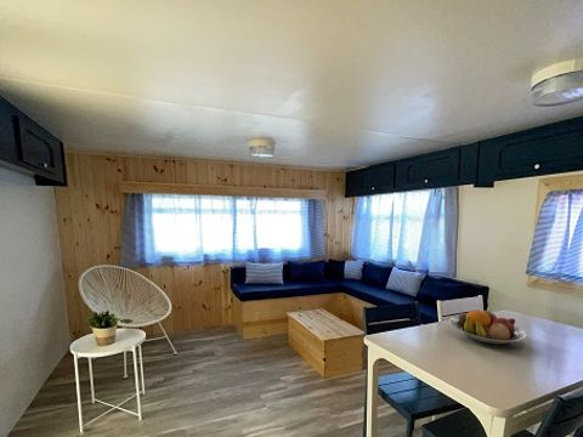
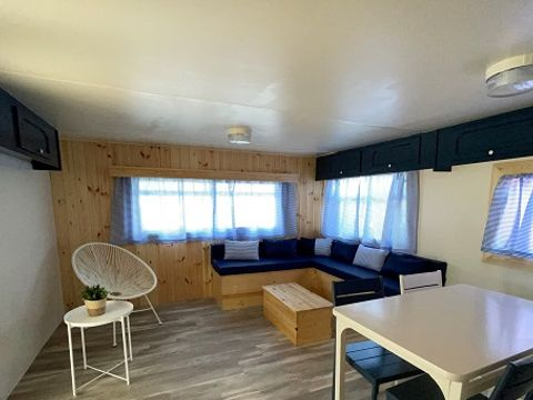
- fruit bowl [449,310,527,345]
